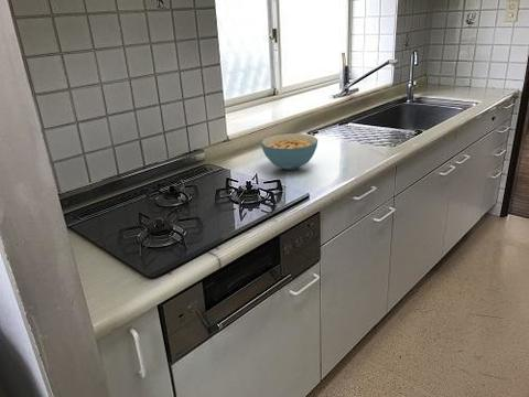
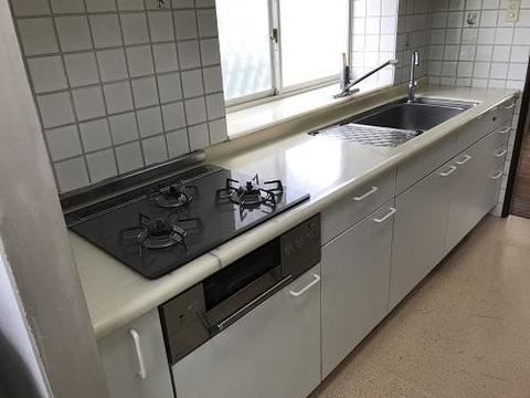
- cereal bowl [260,132,319,171]
